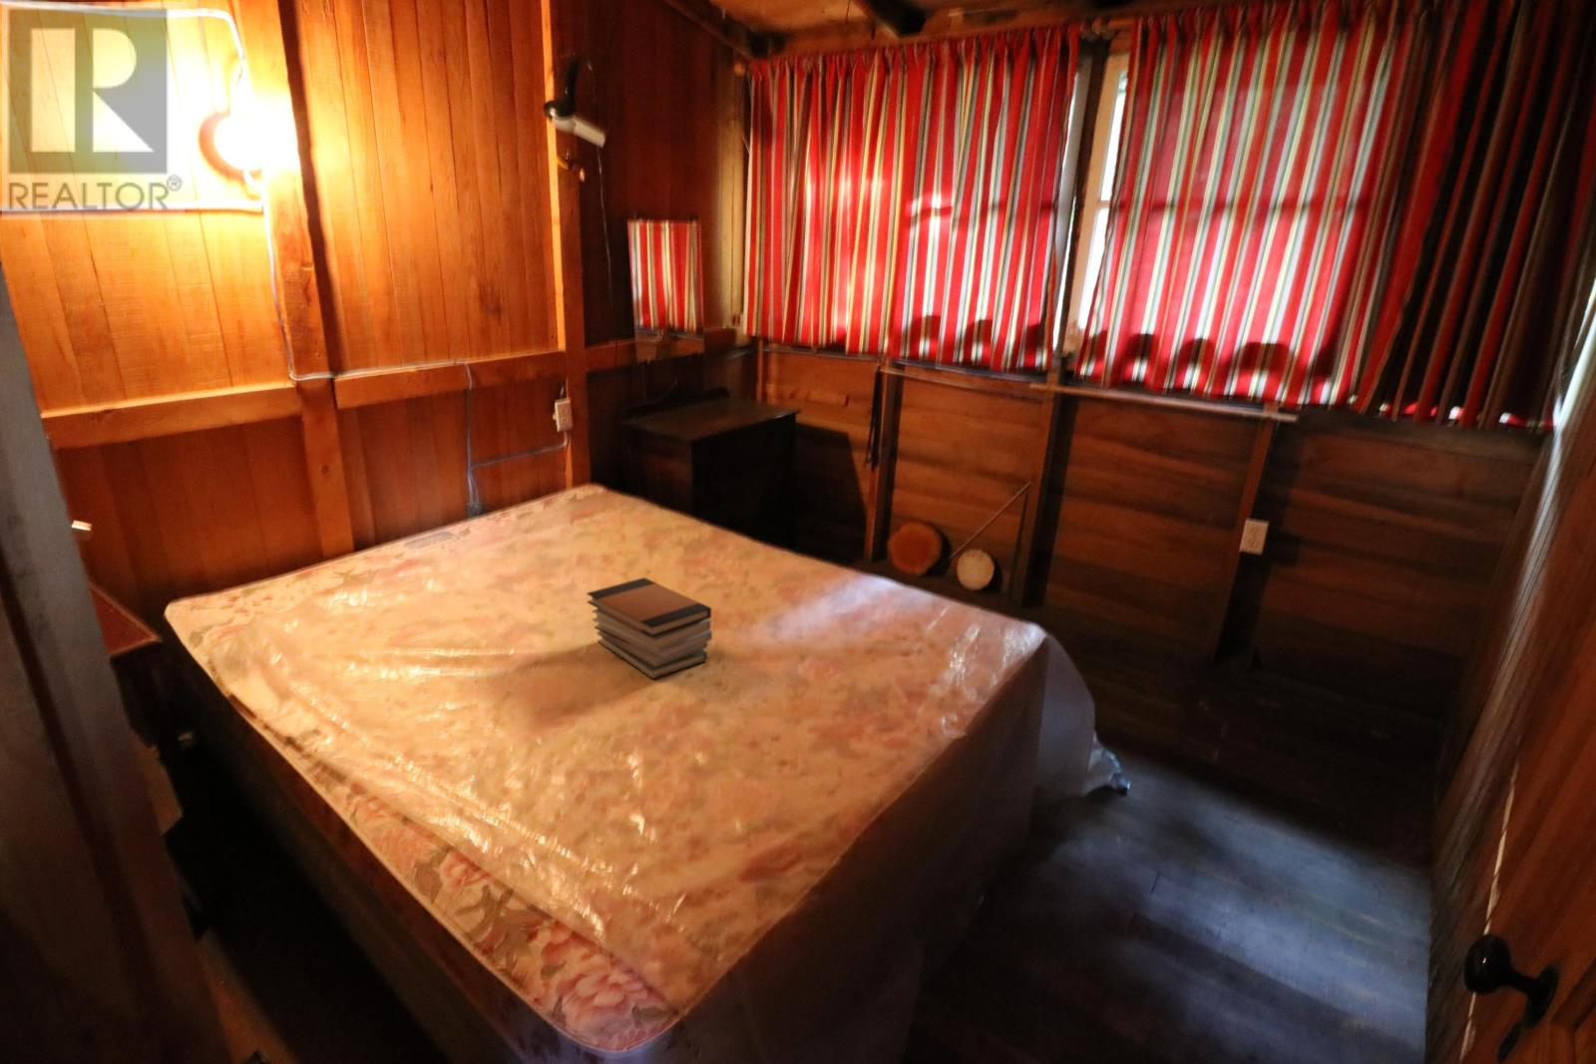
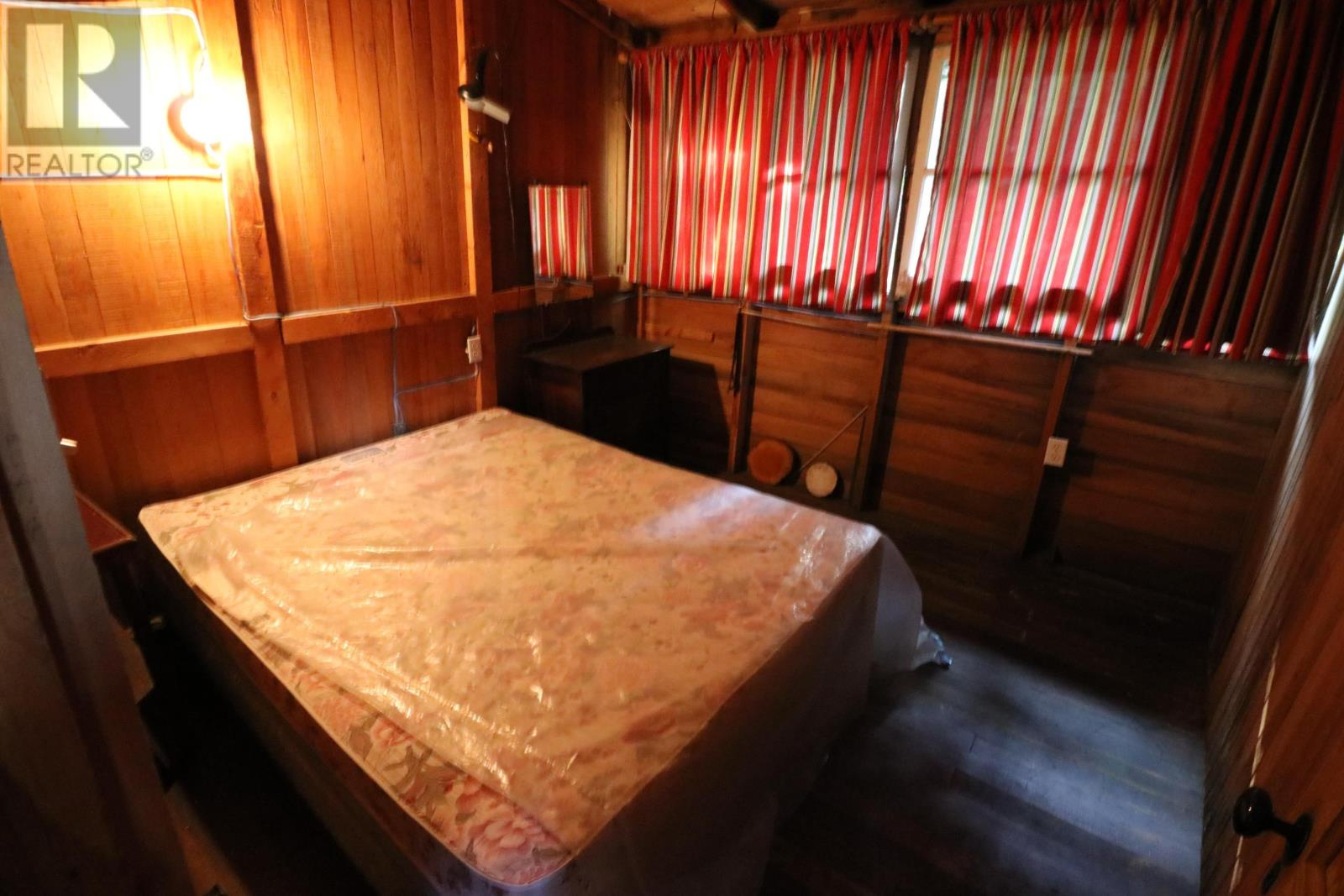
- book stack [585,576,714,680]
